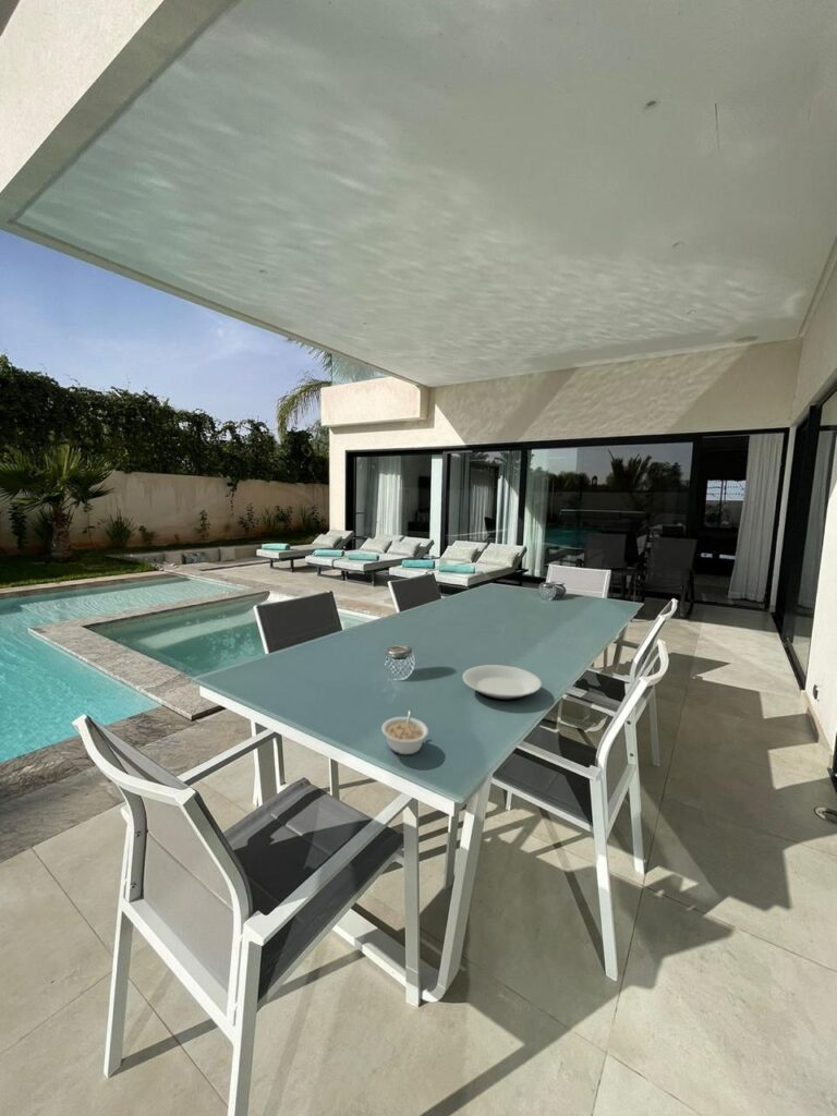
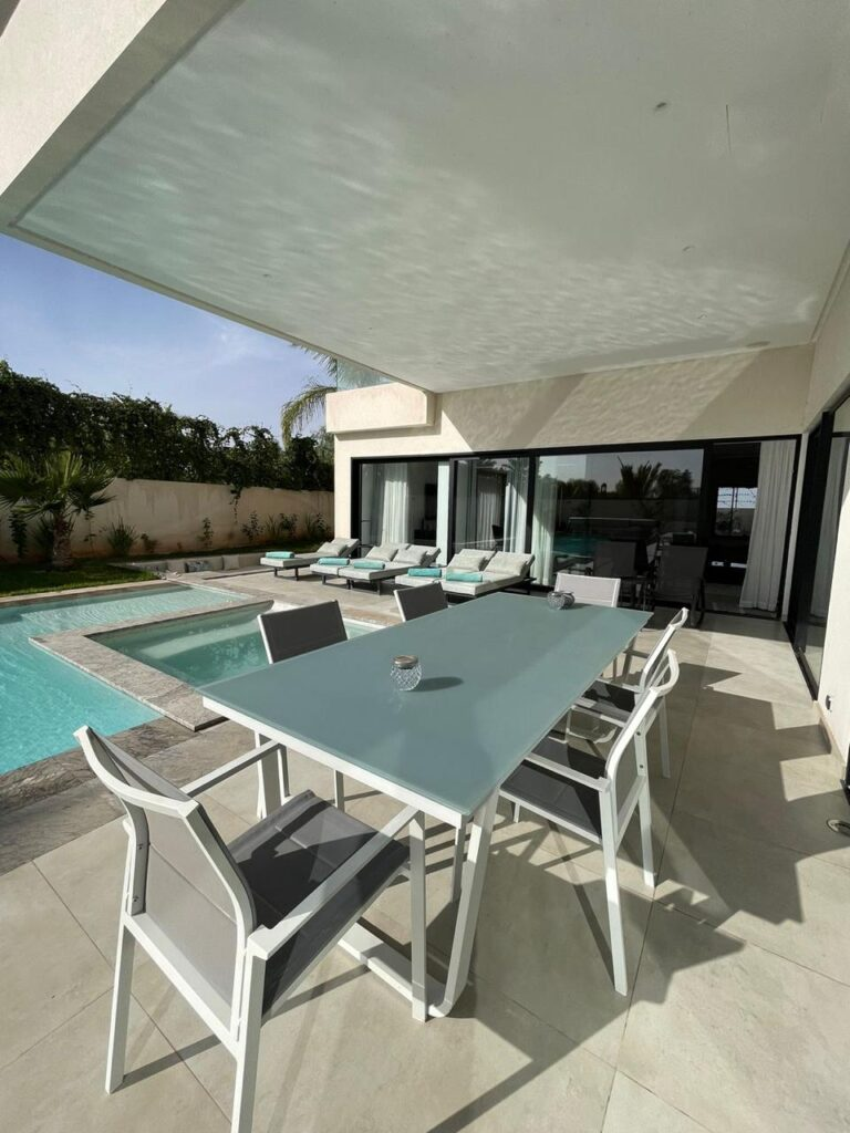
- plate [461,664,543,702]
- legume [380,708,429,755]
